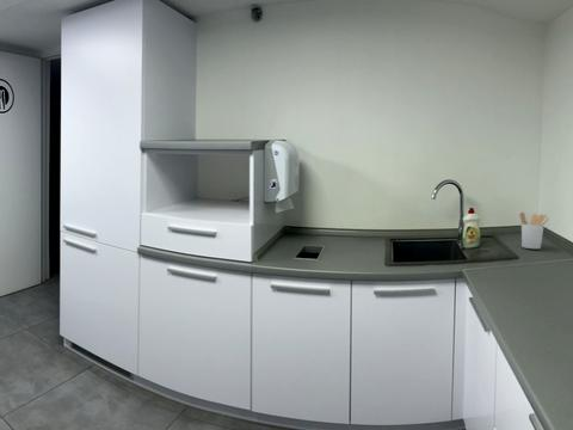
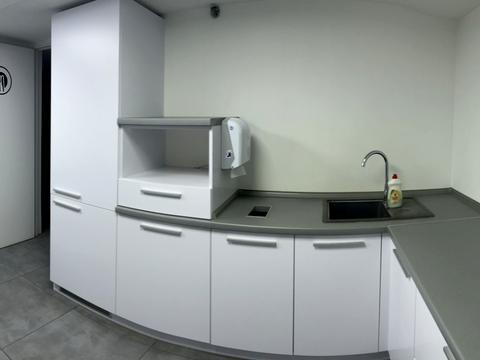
- utensil holder [518,211,549,250]
